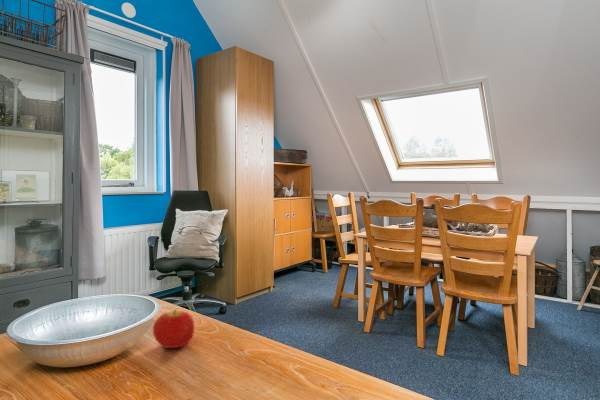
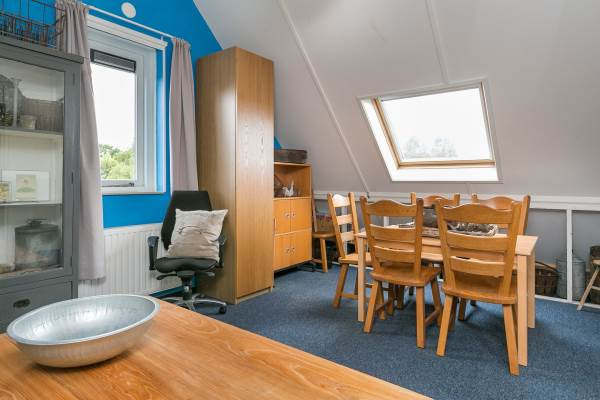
- fruit [152,308,195,349]
